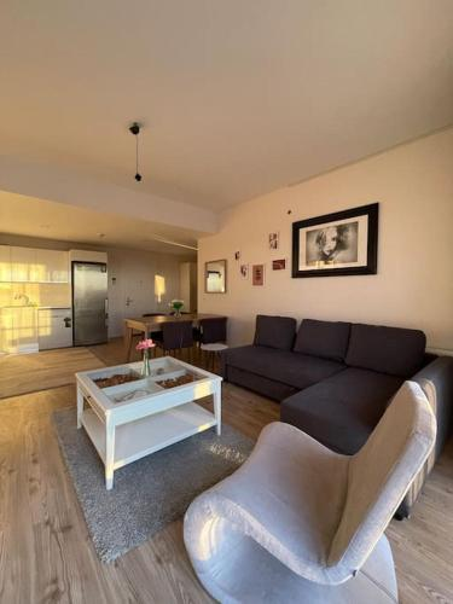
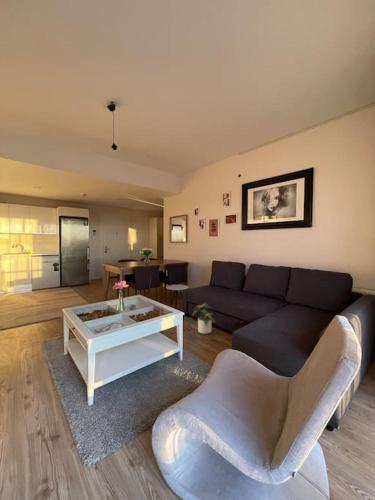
+ potted plant [191,302,217,335]
